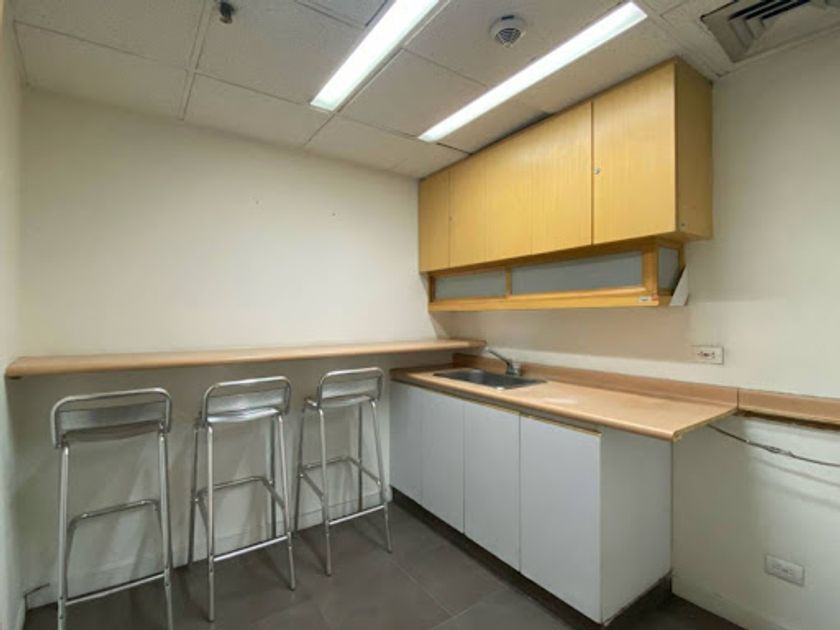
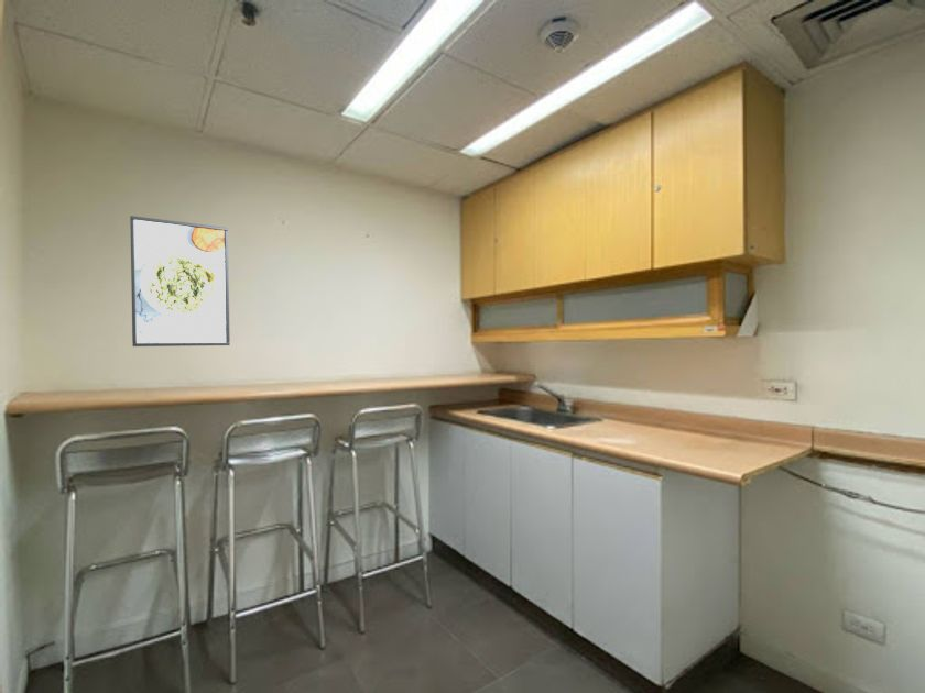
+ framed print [129,215,231,348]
